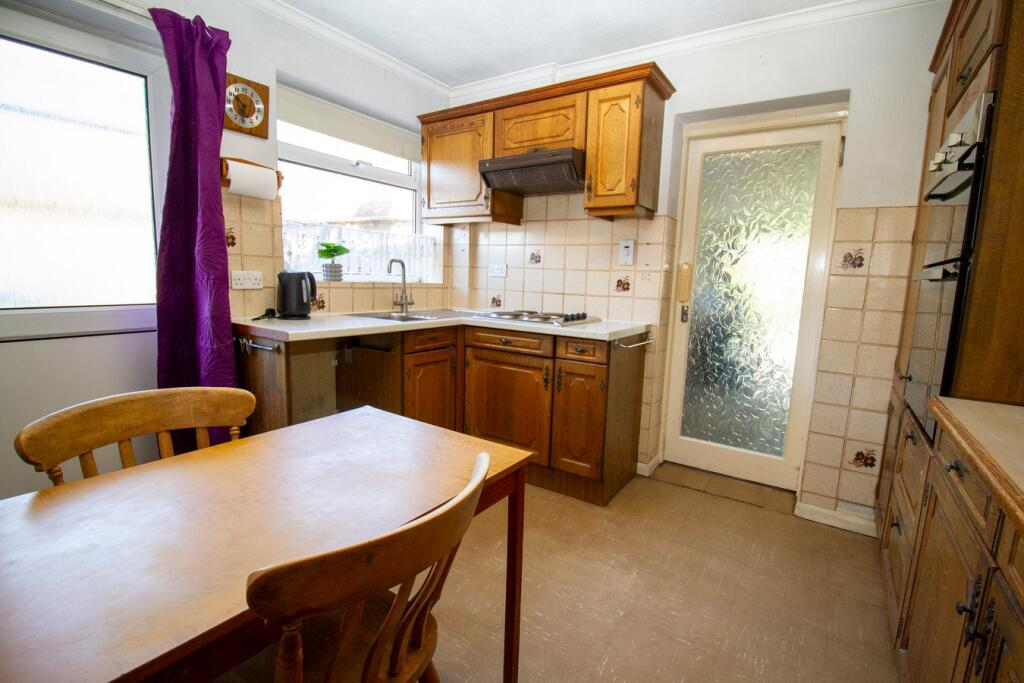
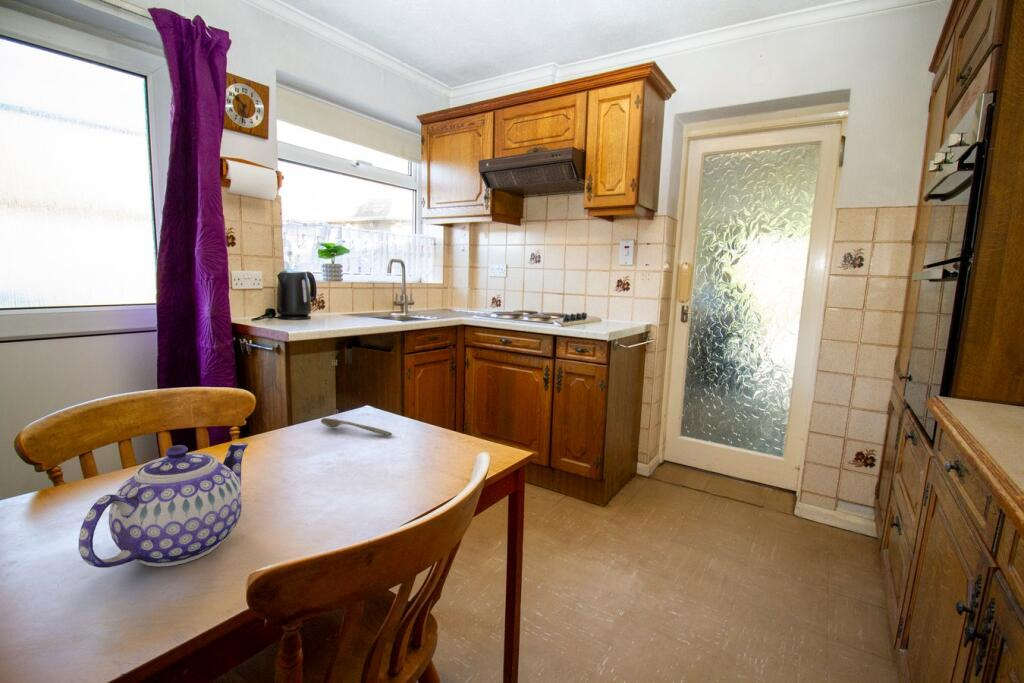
+ teapot [78,442,249,569]
+ spoon [320,417,393,436]
